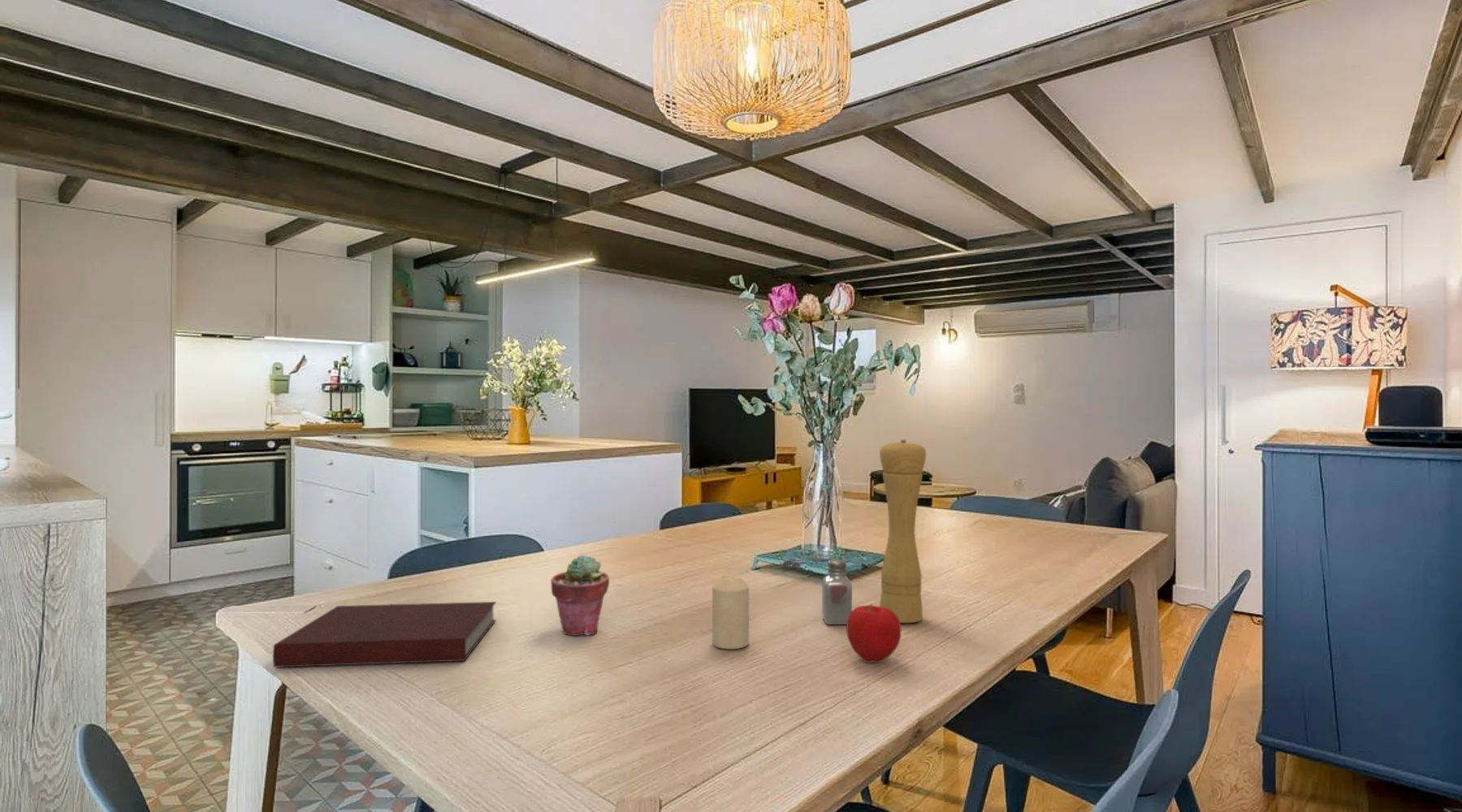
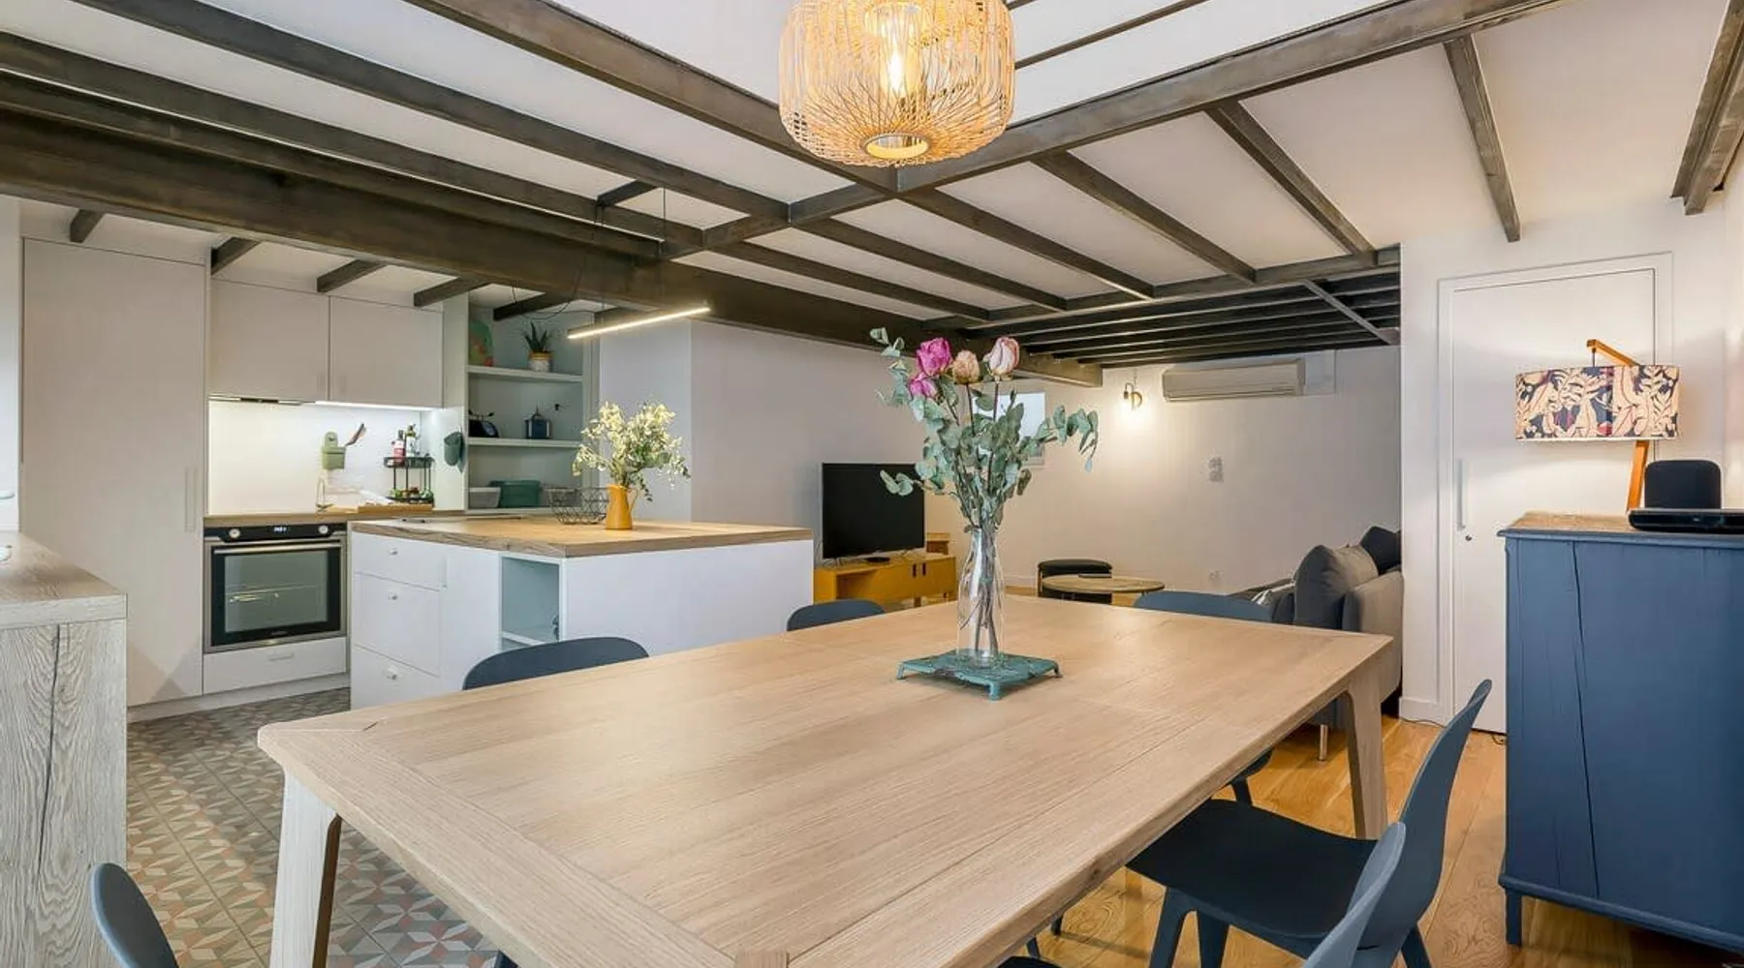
- notebook [272,601,497,668]
- pepper mill [879,439,927,624]
- saltshaker [821,558,853,625]
- potted succulent [550,554,610,637]
- apple [846,603,902,663]
- candle [712,574,750,650]
